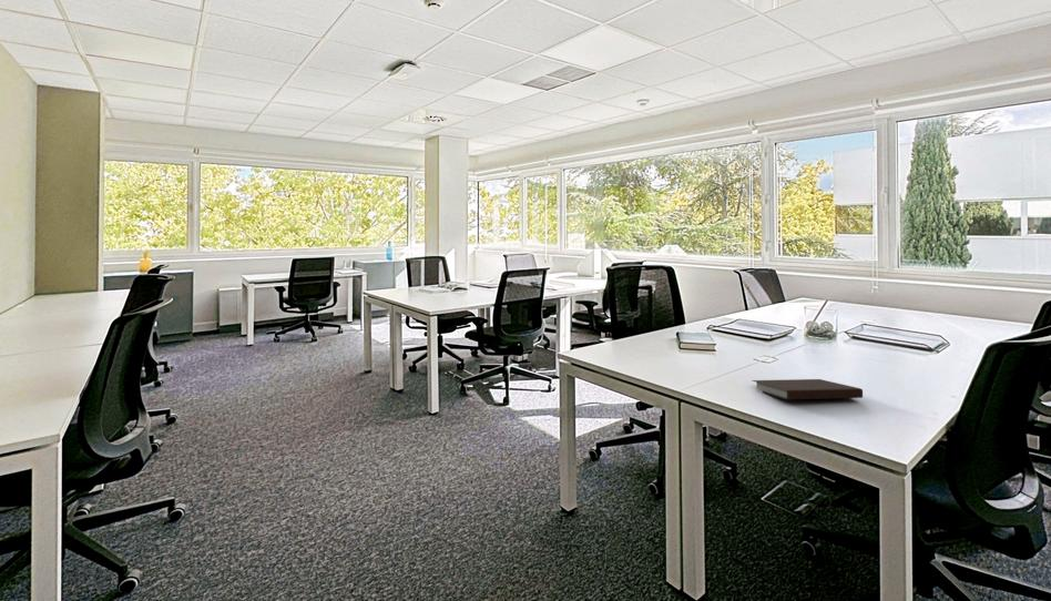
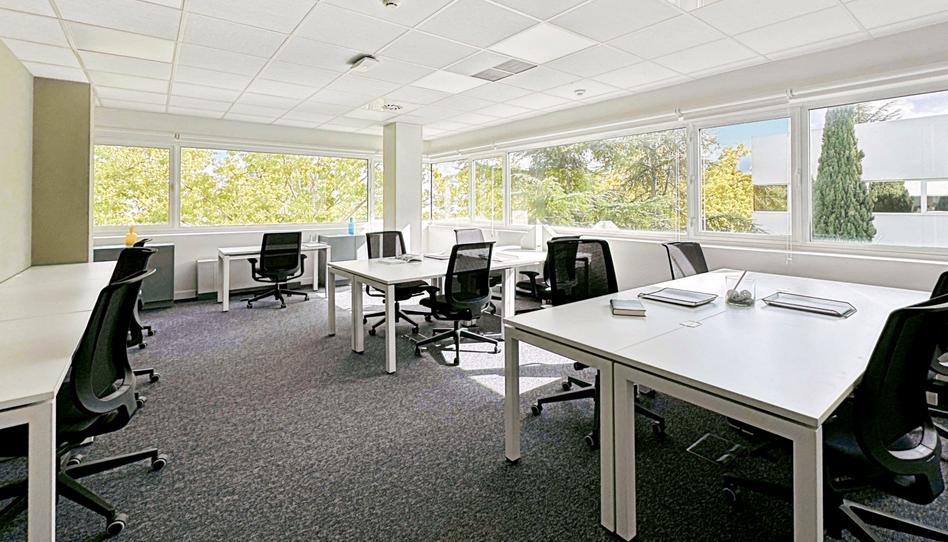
- notebook [751,378,864,400]
